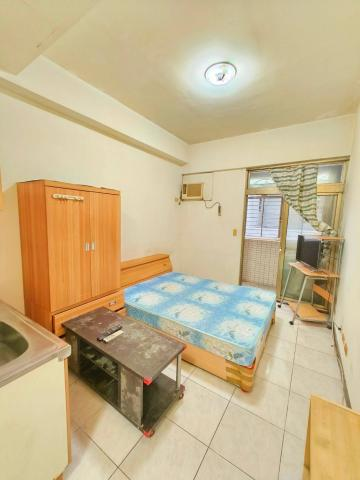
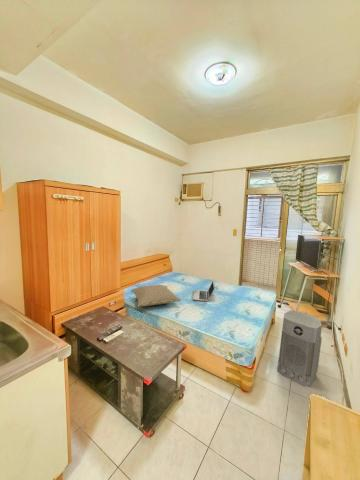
+ pillow [130,284,182,307]
+ air purifier [276,310,323,388]
+ laptop [192,278,216,302]
